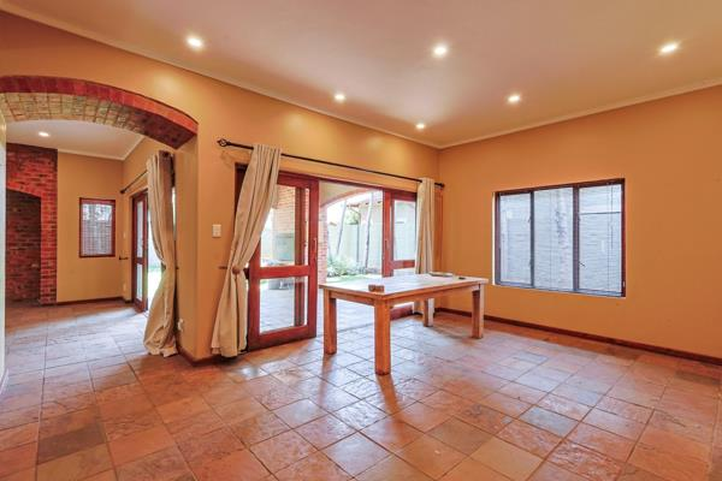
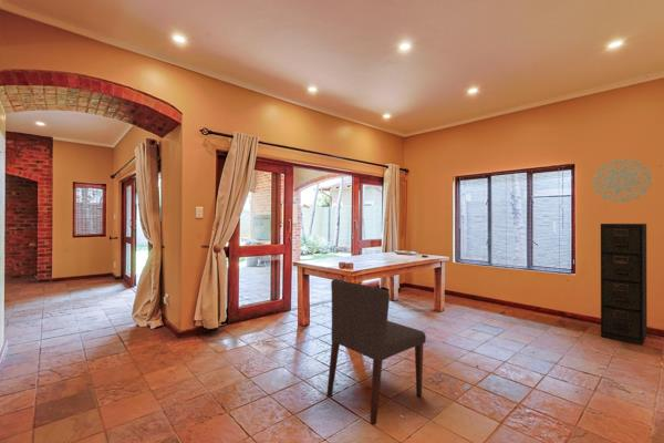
+ filing cabinet [600,223,649,347]
+ wall decoration [592,157,653,204]
+ chair [325,278,427,426]
